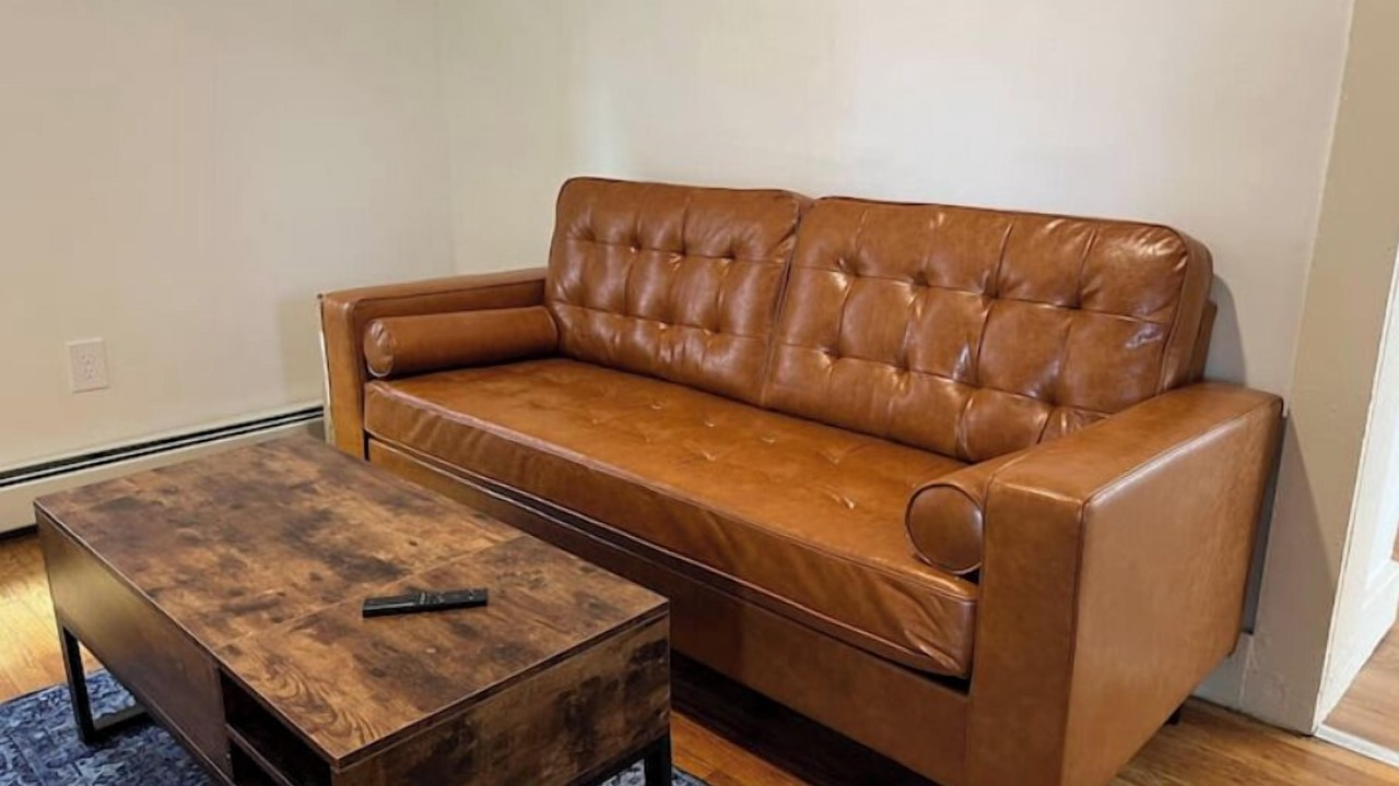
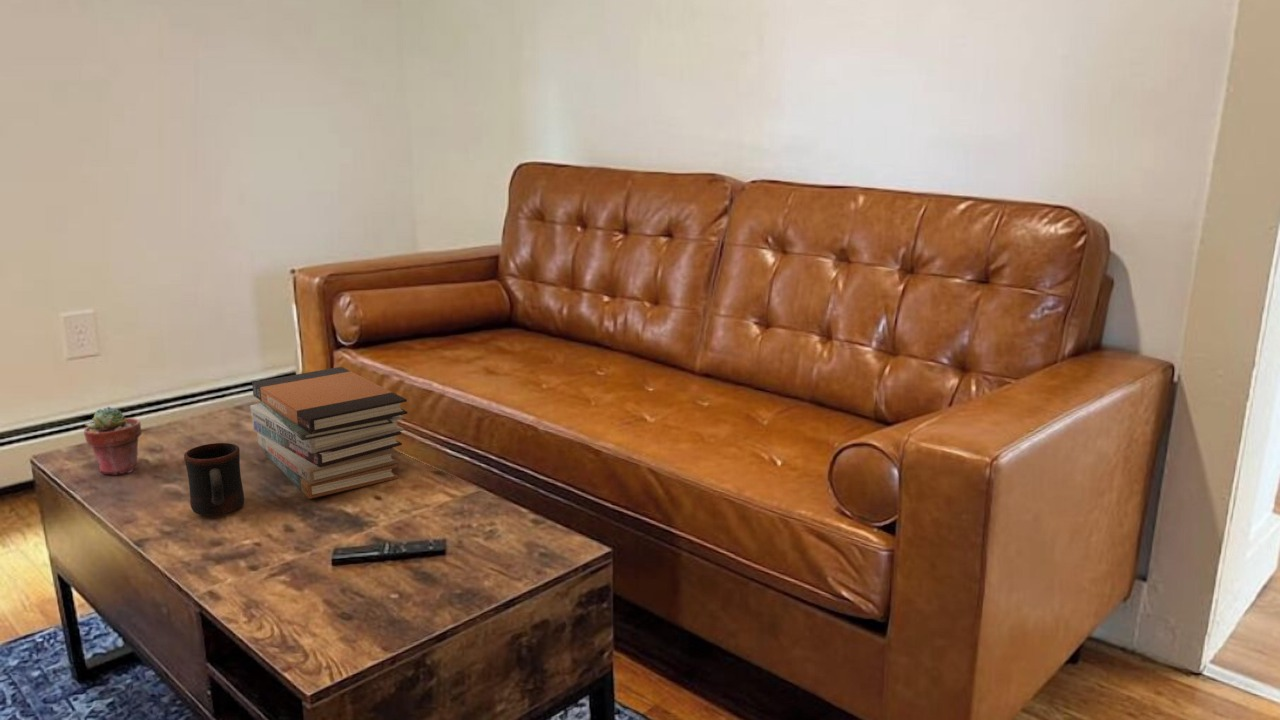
+ mug [183,442,245,517]
+ potted succulent [83,406,143,476]
+ book stack [250,366,408,500]
